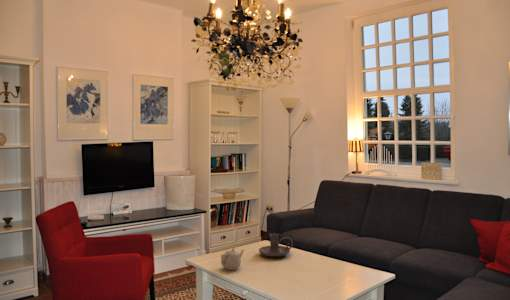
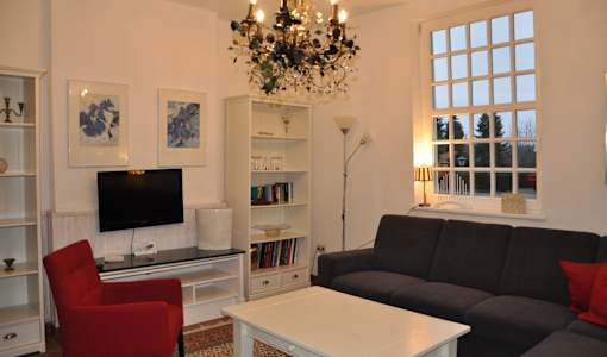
- teapot [220,247,245,271]
- candle holder [258,232,294,258]
